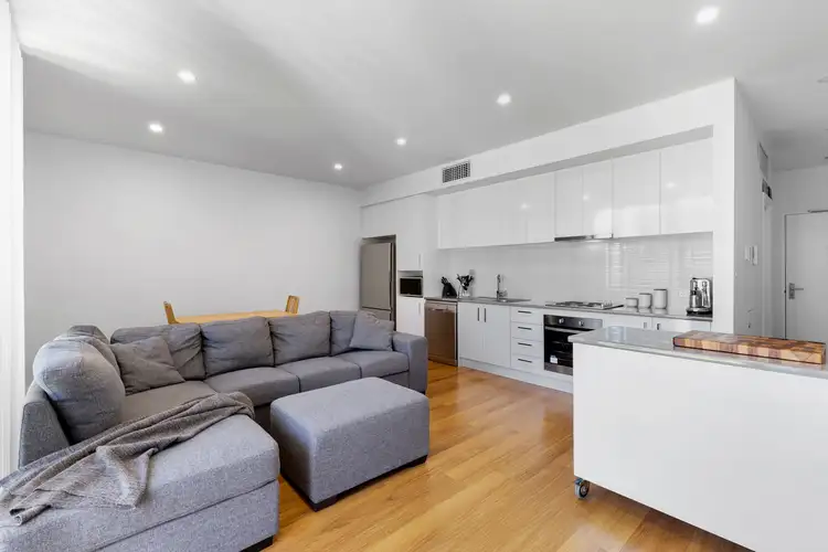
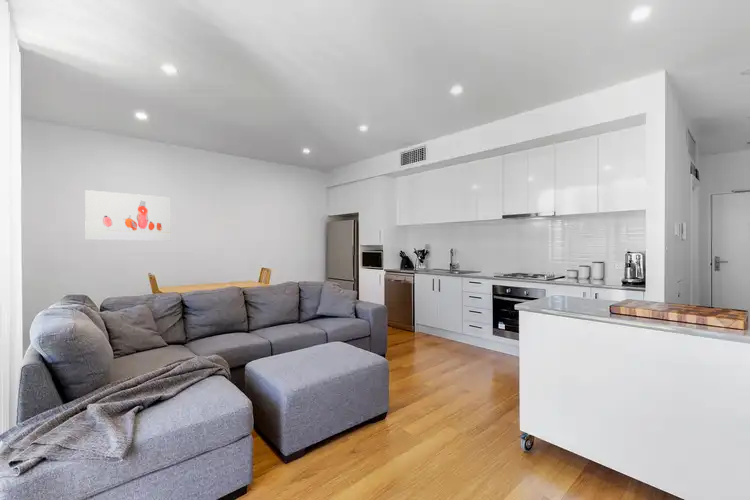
+ wall art [84,189,172,242]
